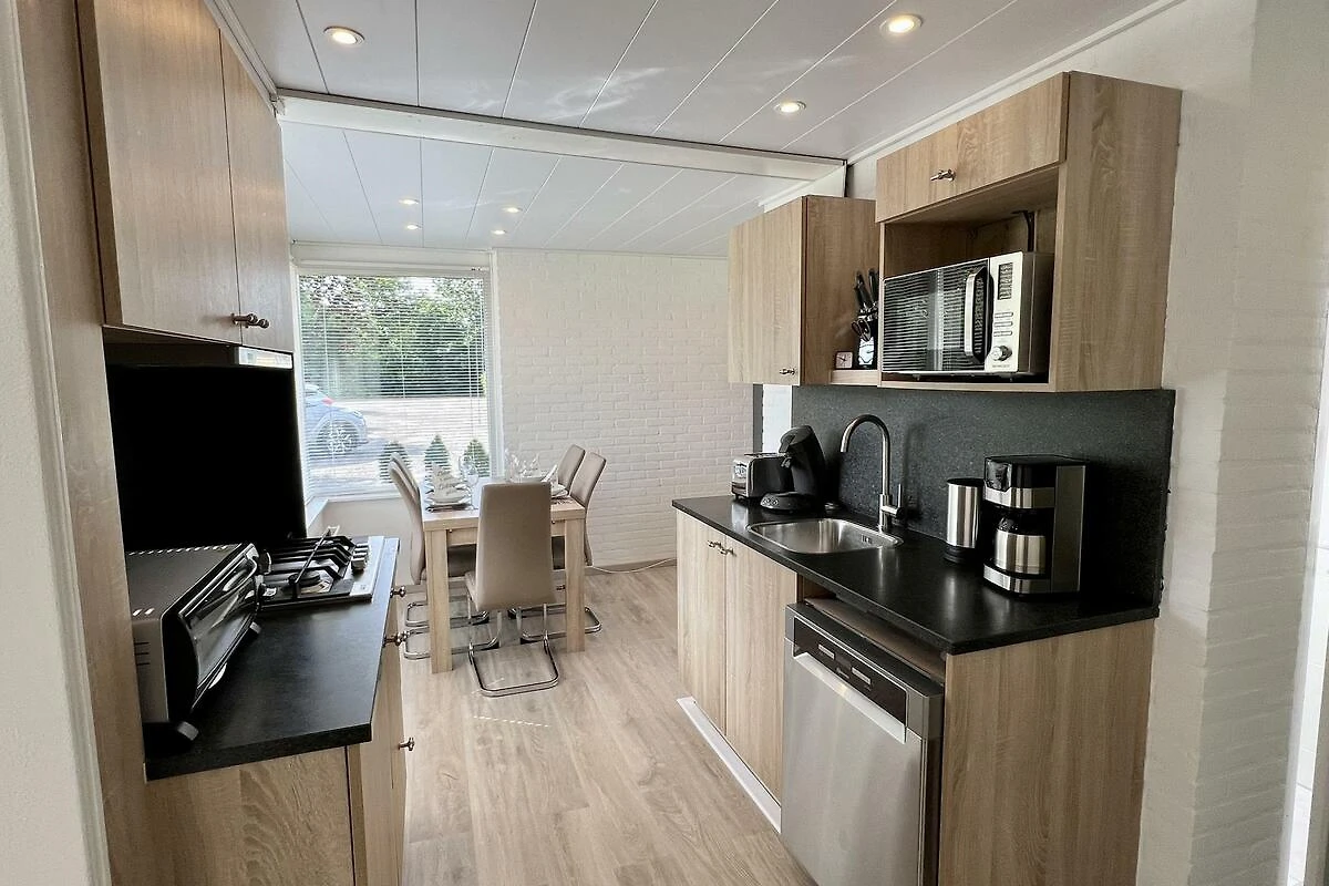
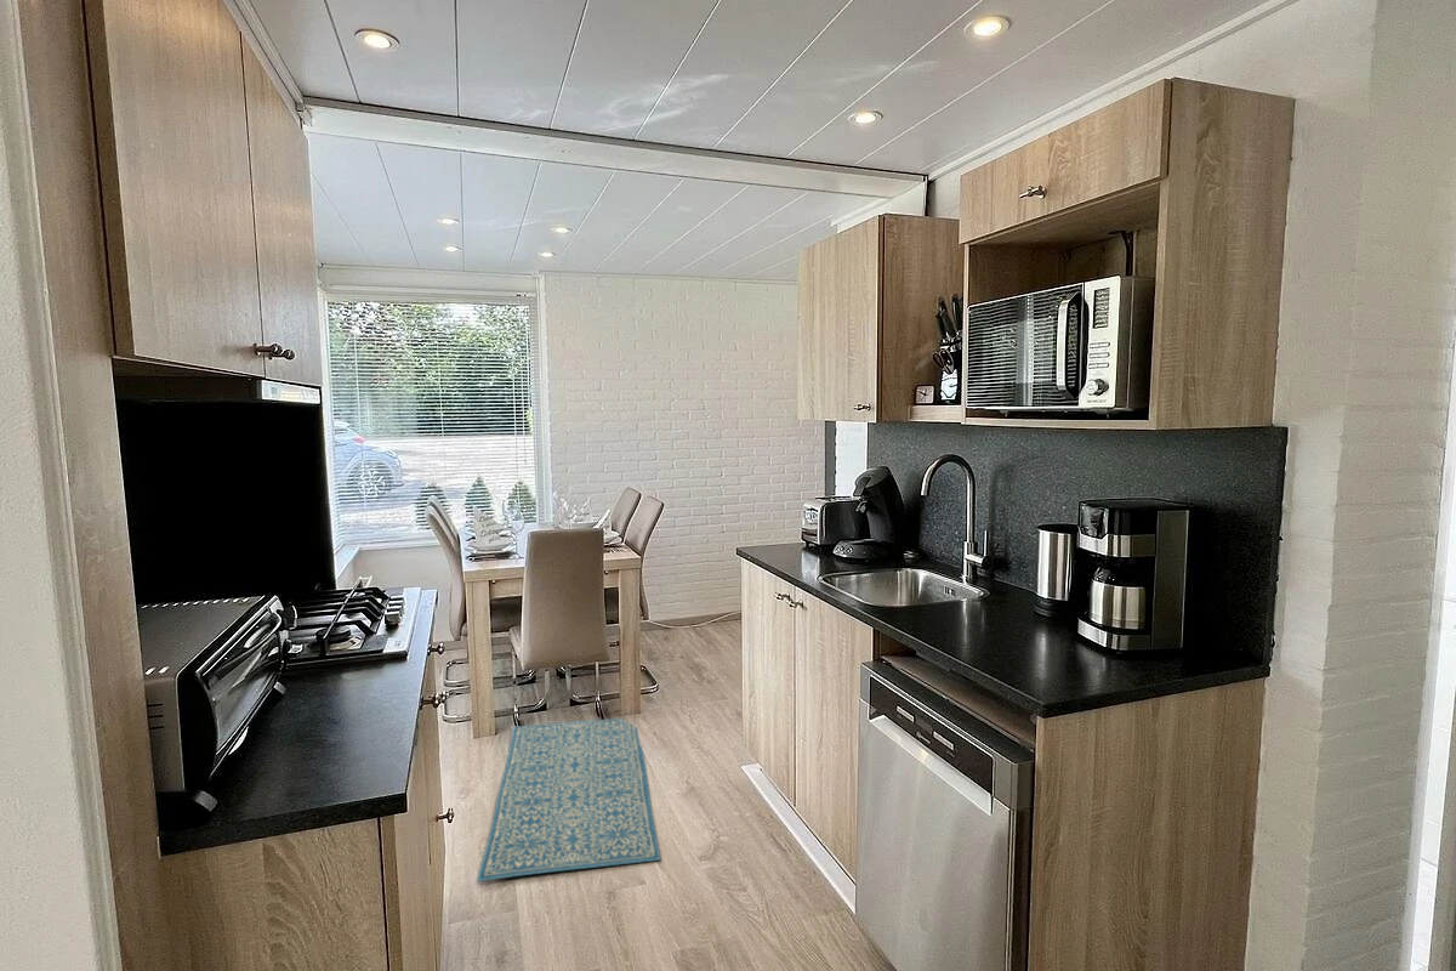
+ rug [476,717,662,884]
